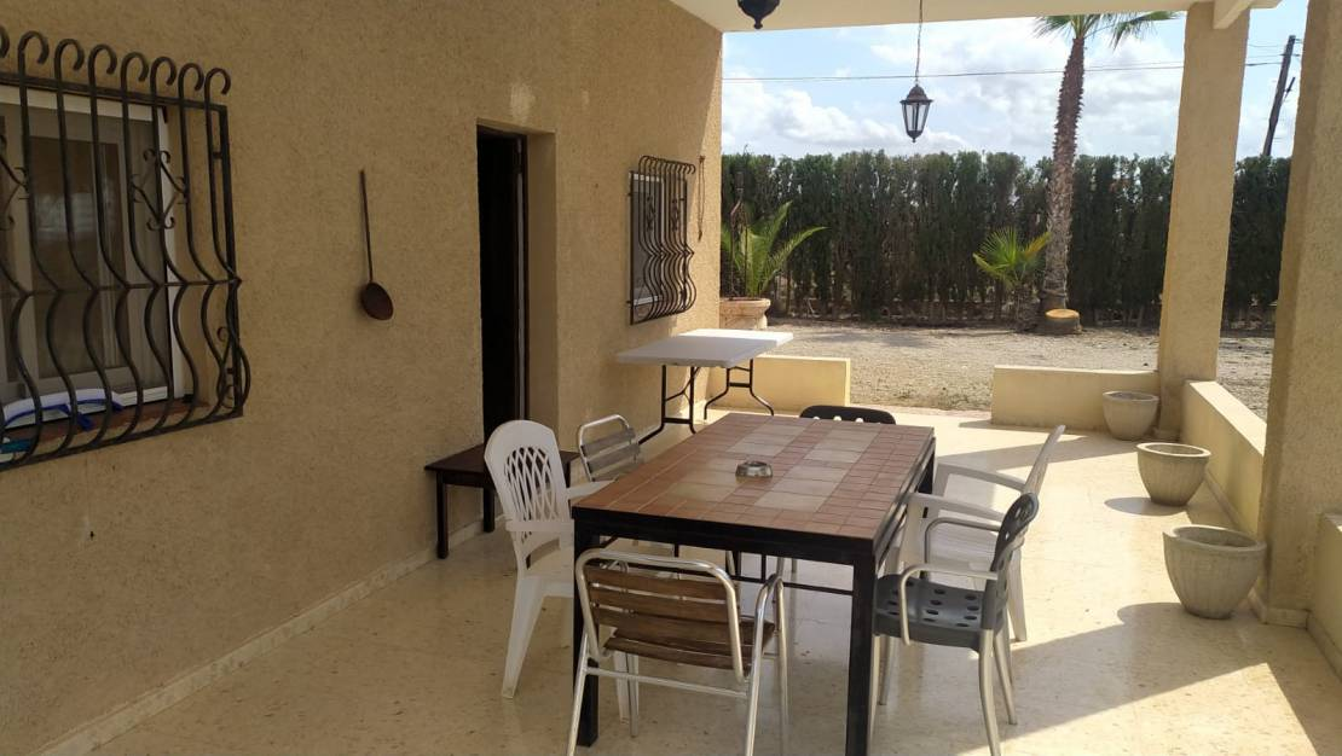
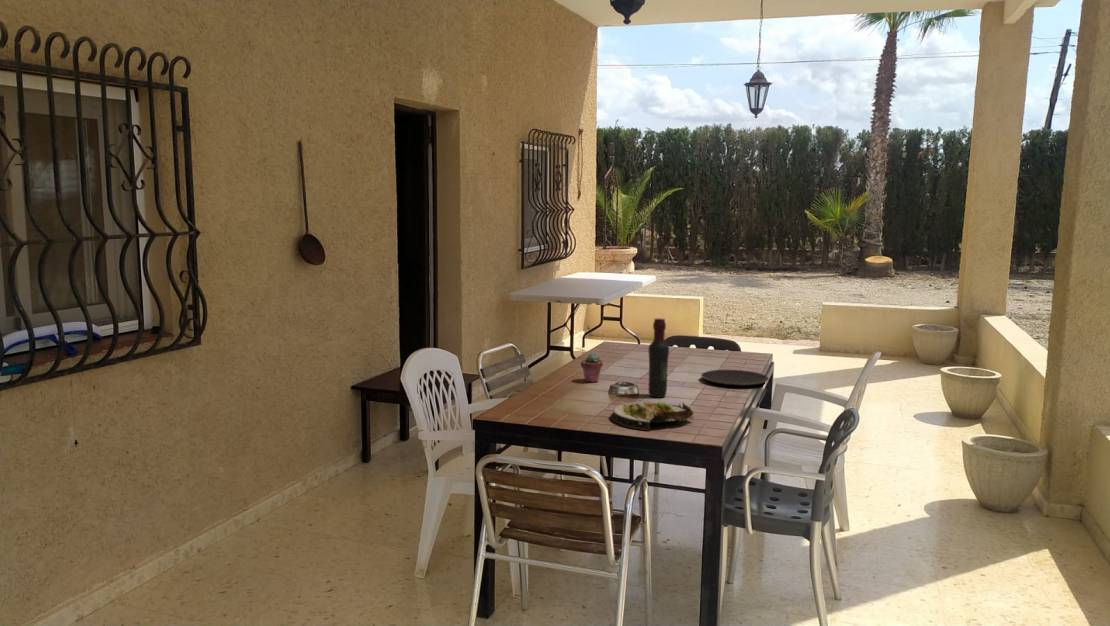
+ wine bottle [647,318,670,399]
+ salad plate [609,400,695,432]
+ plate [700,369,770,387]
+ potted succulent [580,352,604,383]
